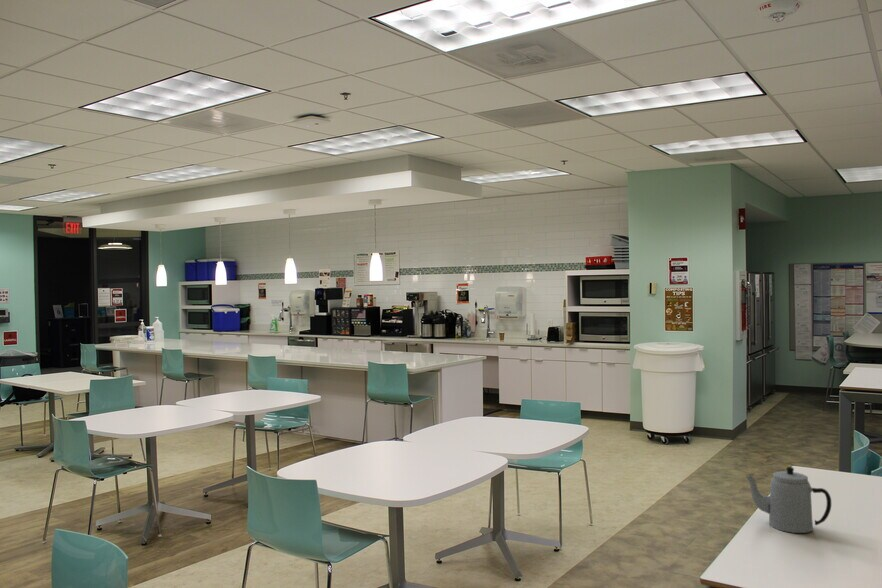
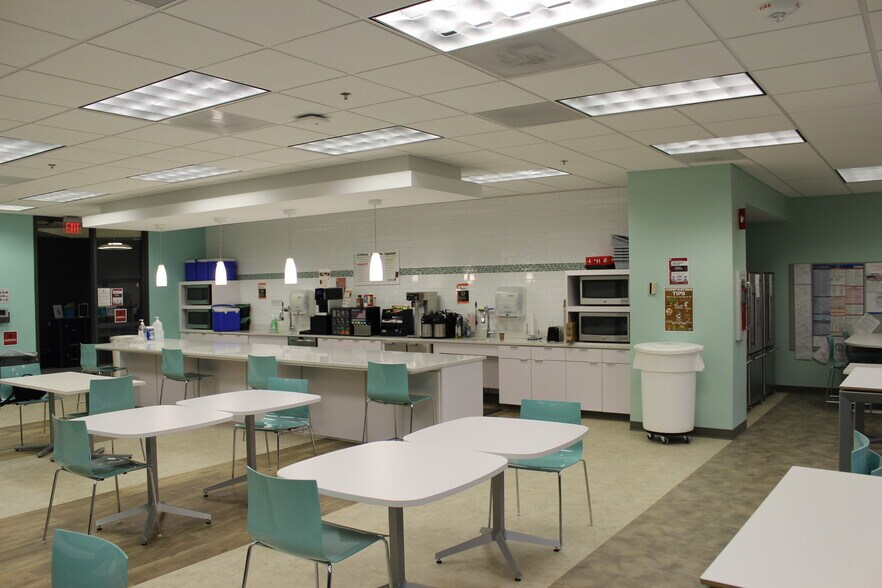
- teapot [744,466,832,534]
